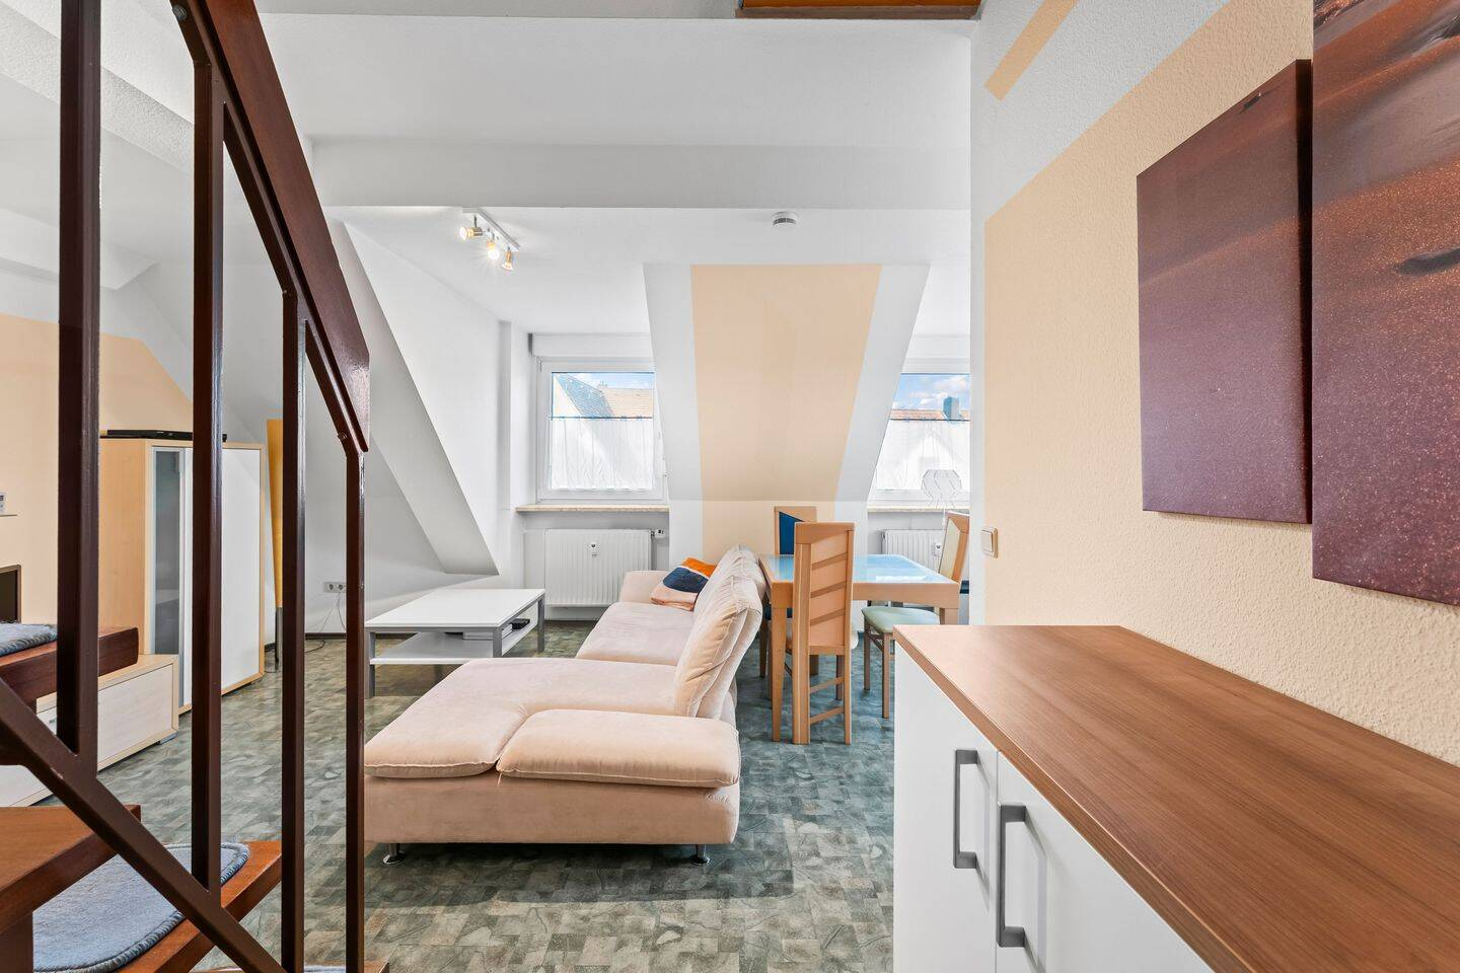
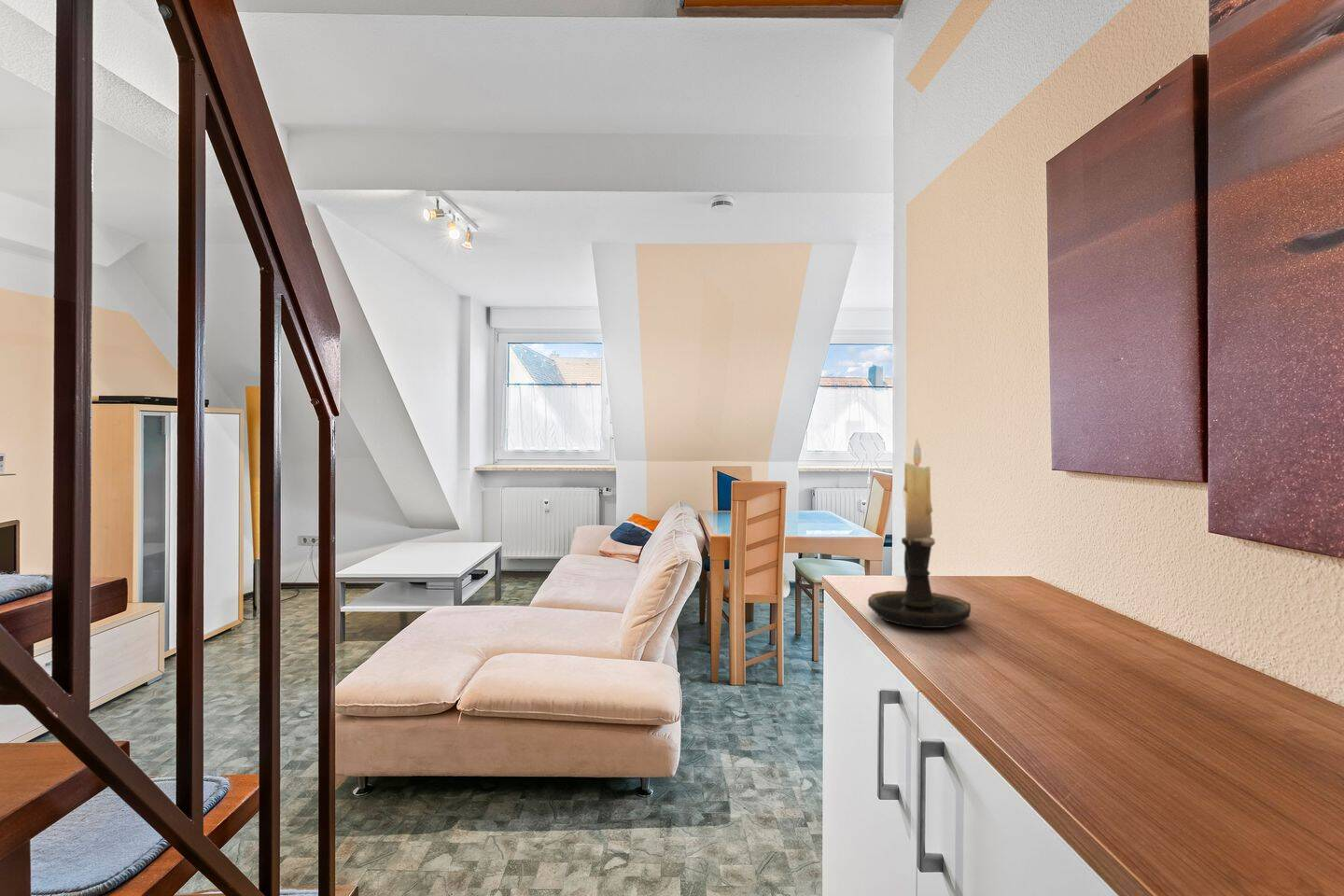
+ candle holder [867,437,972,629]
